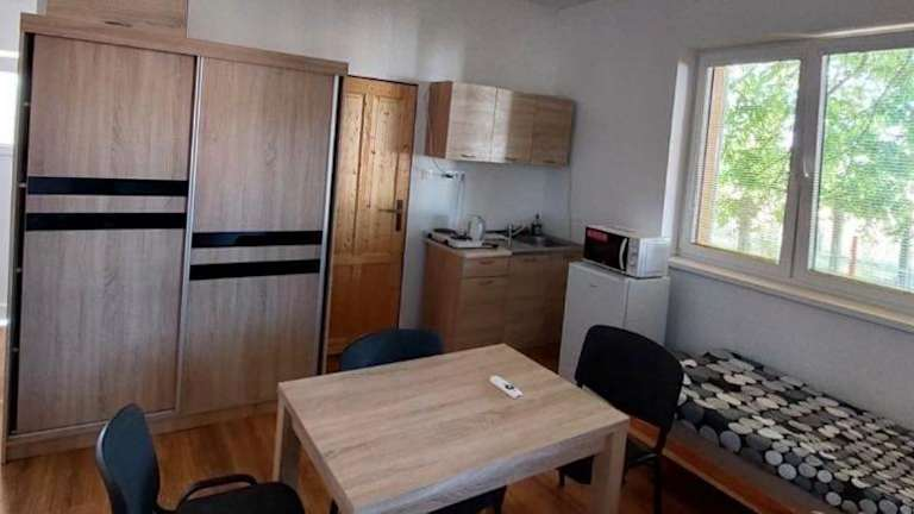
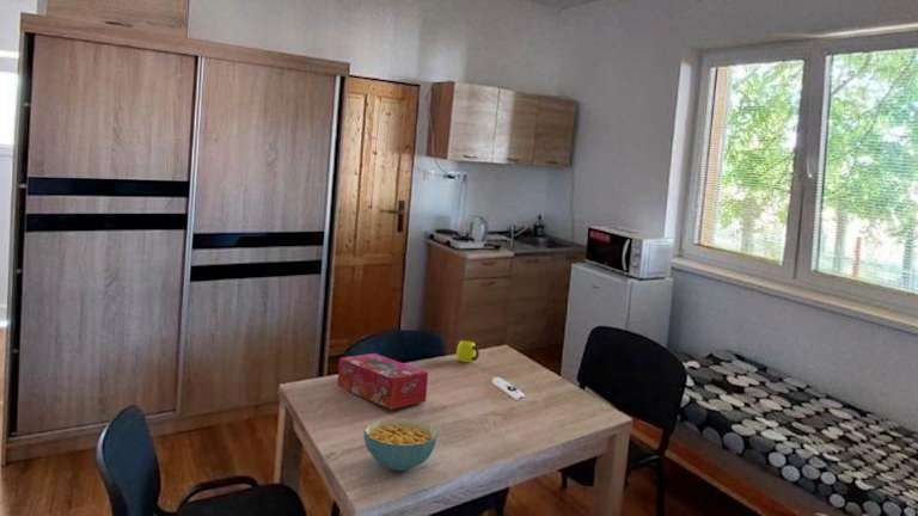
+ cereal bowl [362,418,439,472]
+ tissue box [337,352,429,411]
+ cup [455,339,481,363]
